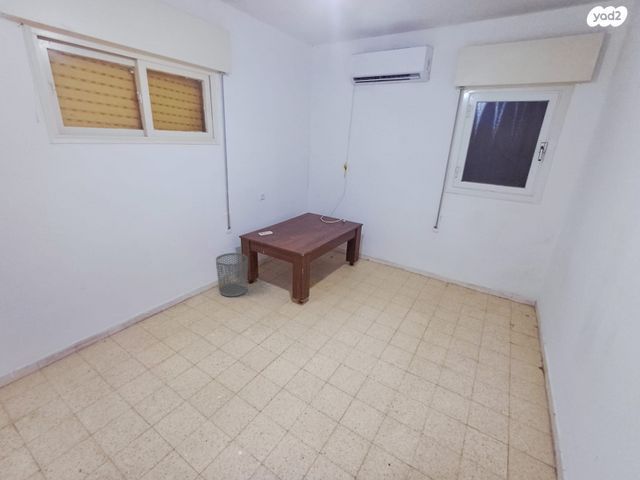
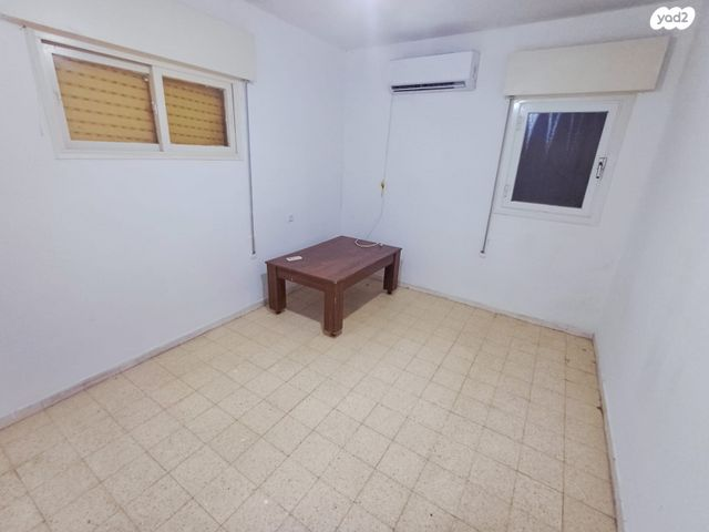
- waste bin [215,252,249,297]
